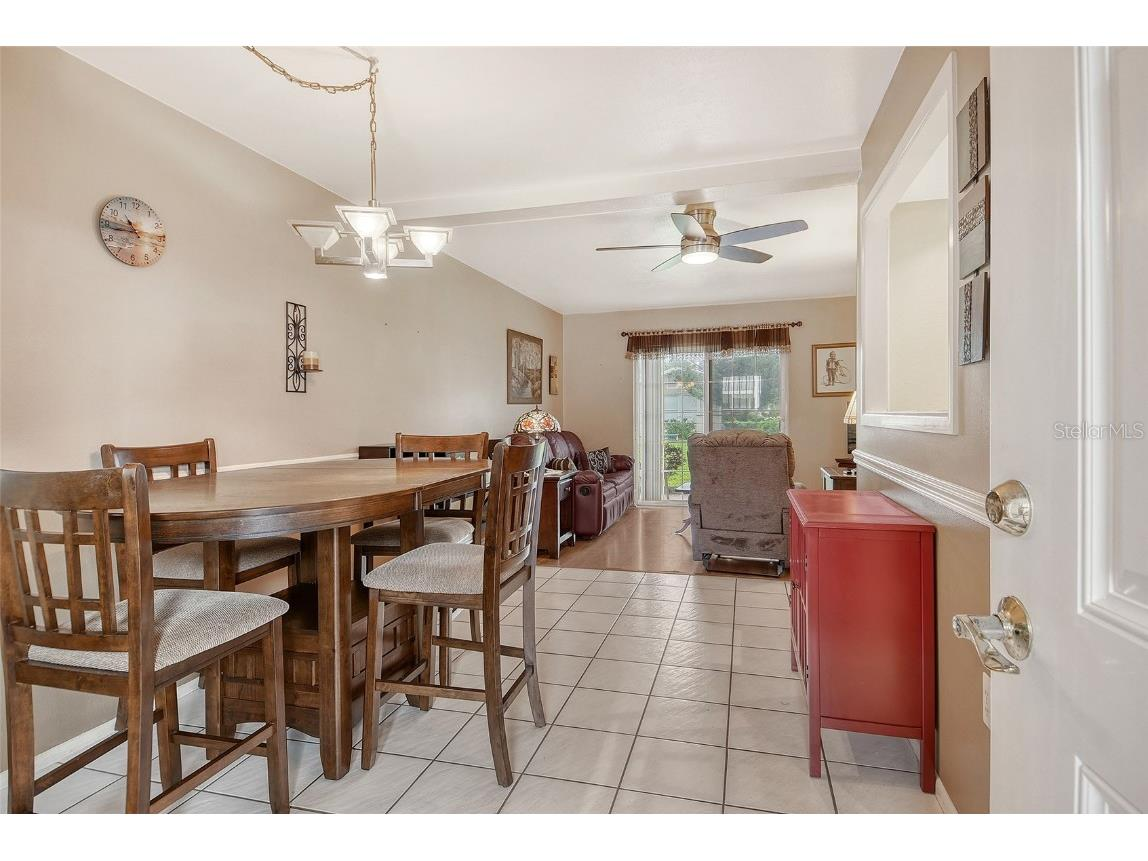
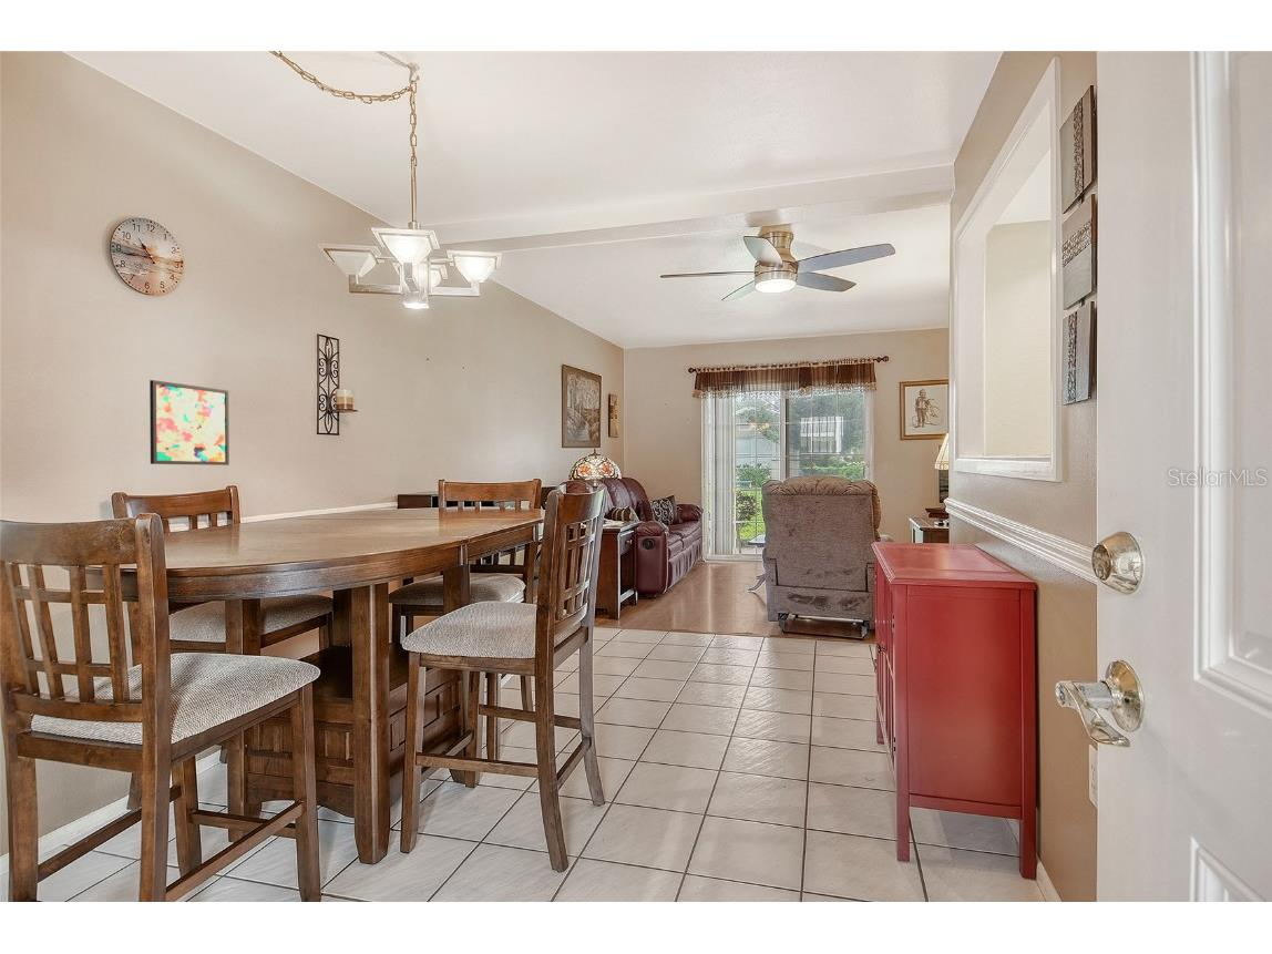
+ wall art [148,379,230,466]
